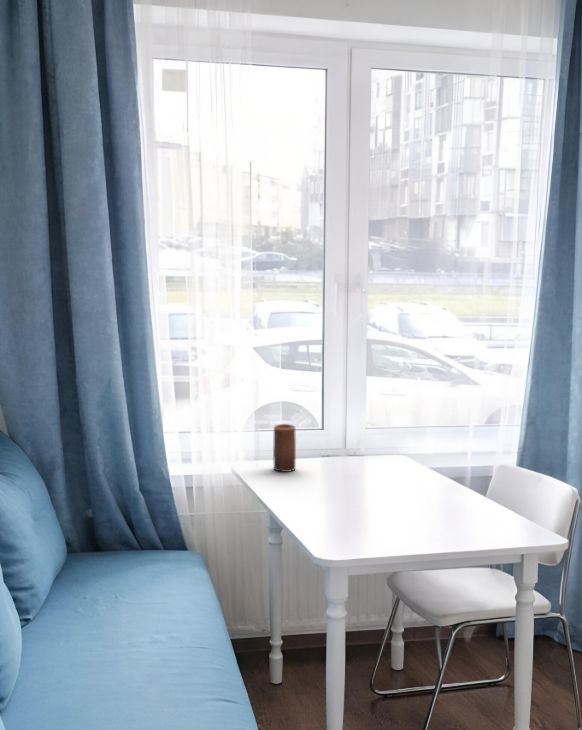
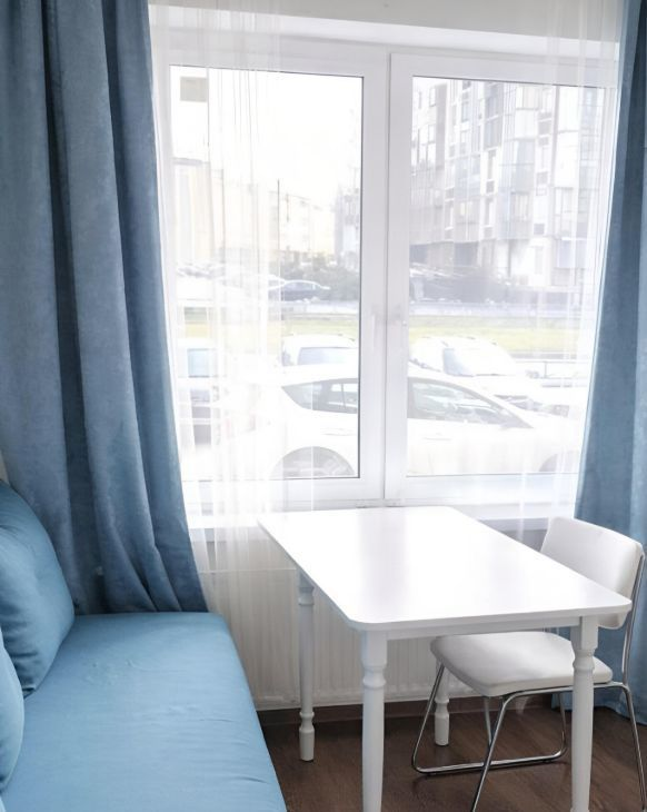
- candle [272,423,297,473]
